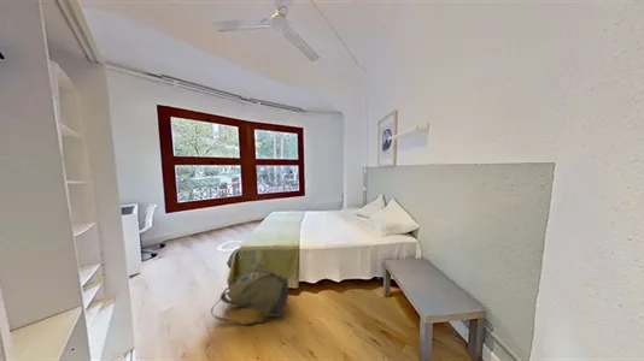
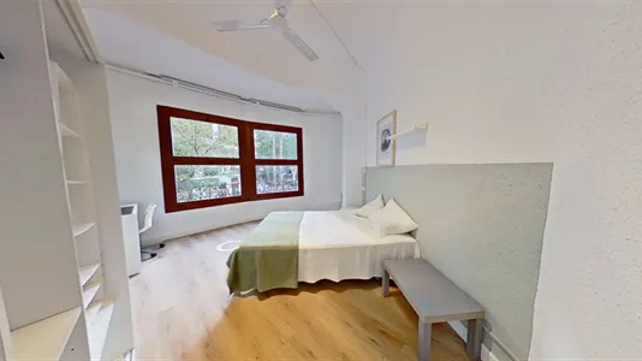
- backpack [210,261,289,325]
